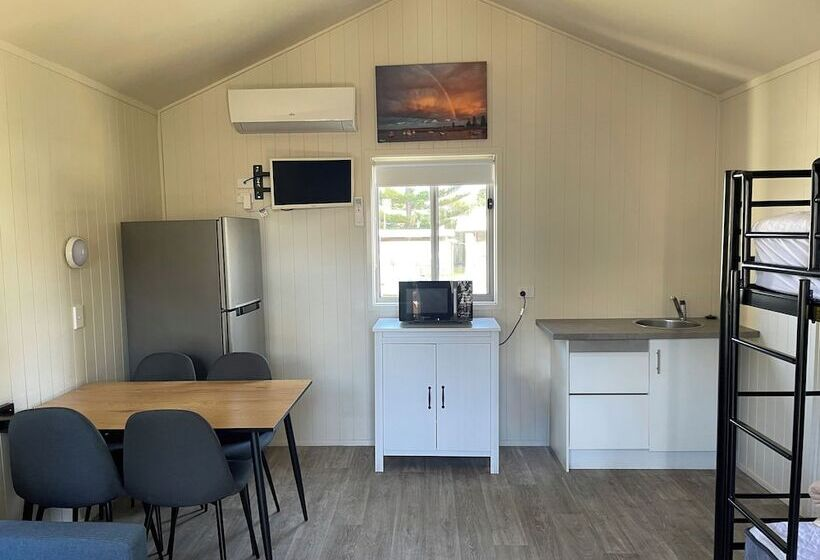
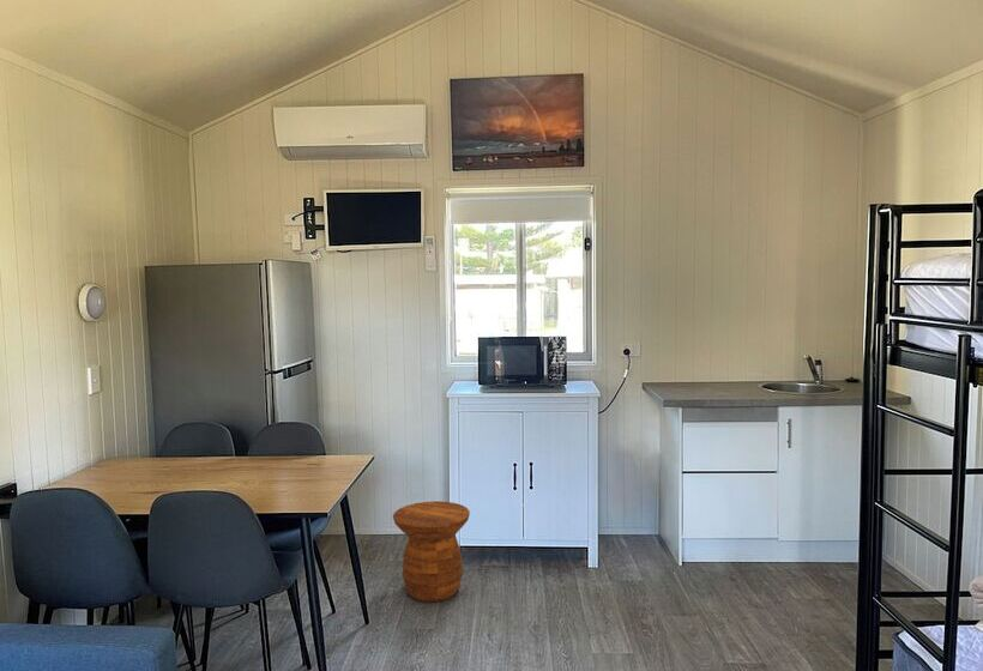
+ side table [392,500,471,603]
